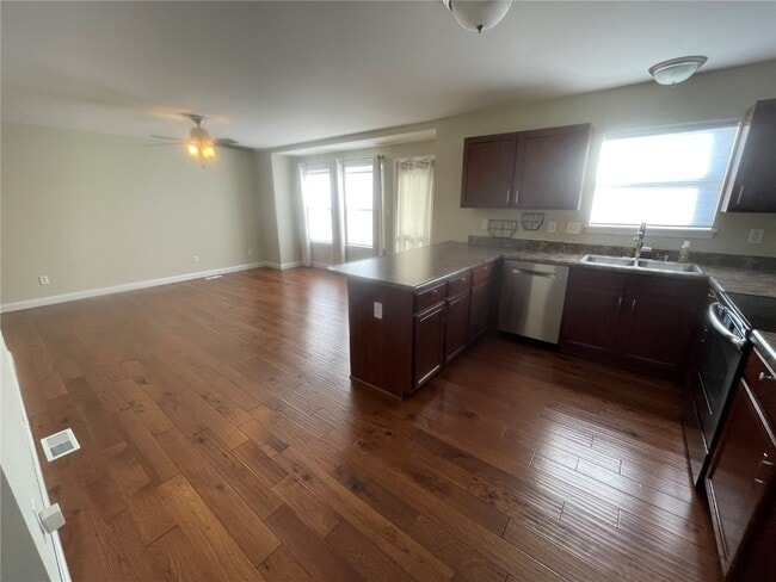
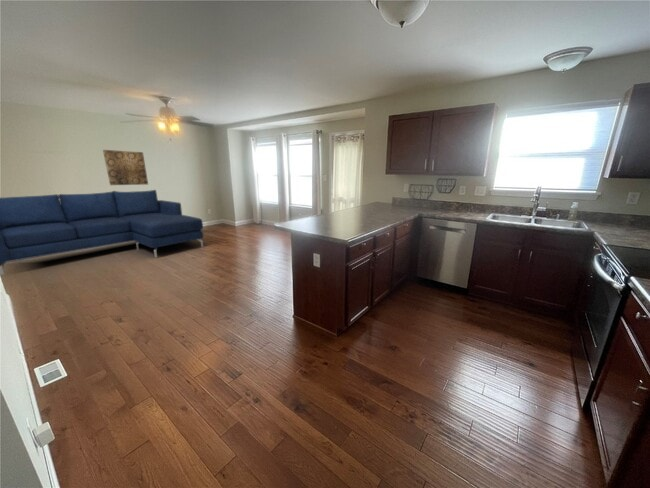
+ sofa [0,189,204,276]
+ wall art [102,149,149,186]
